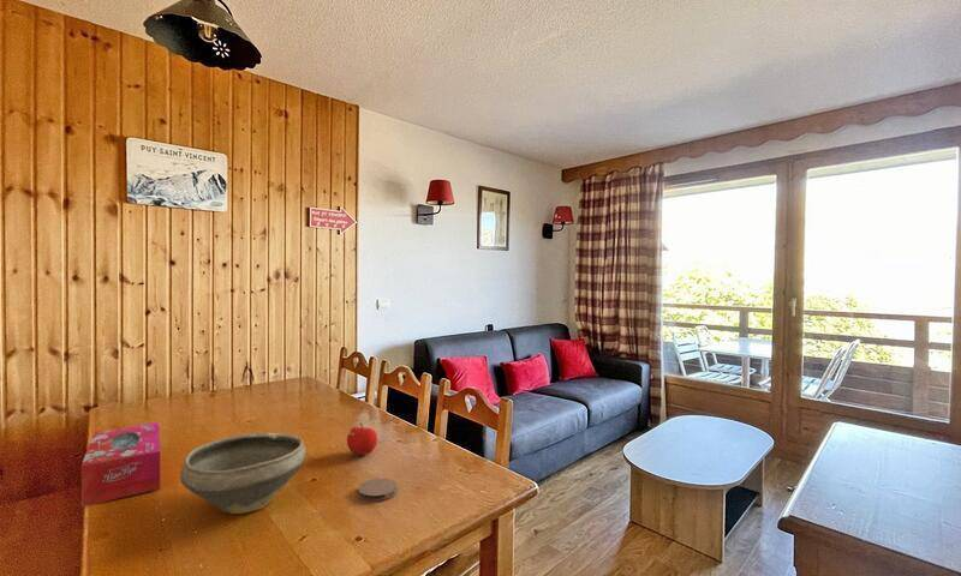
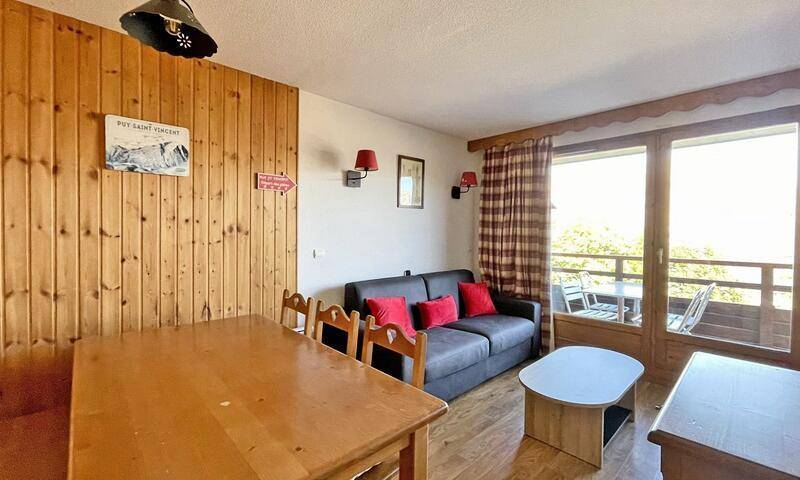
- fruit [346,422,378,456]
- bowl [179,432,308,515]
- tissue box [80,421,161,508]
- coaster [358,476,398,503]
